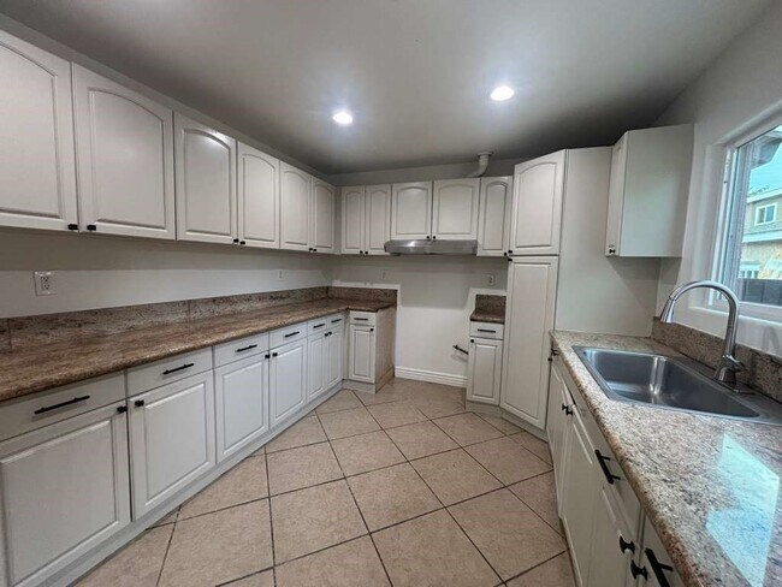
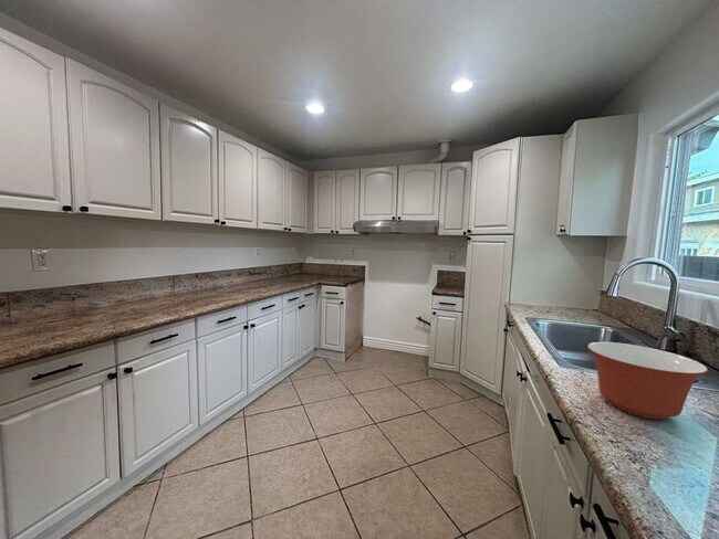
+ mixing bowl [586,341,709,421]
